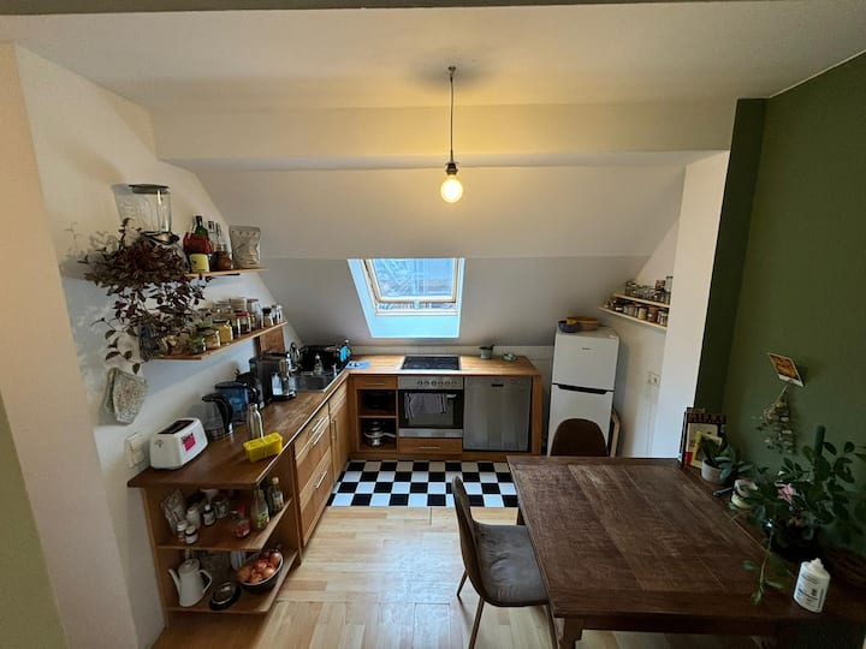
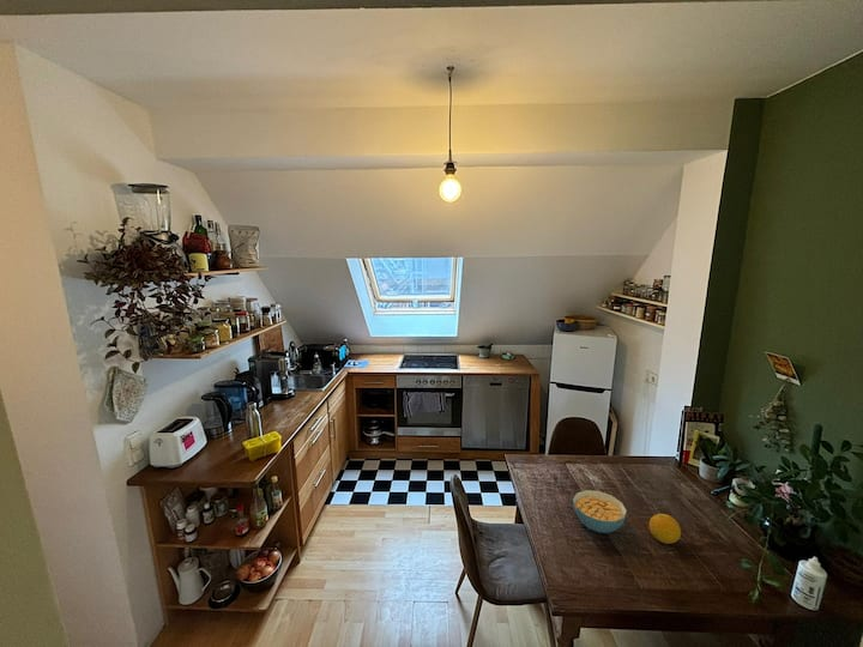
+ fruit [648,513,682,545]
+ cereal bowl [572,489,628,534]
